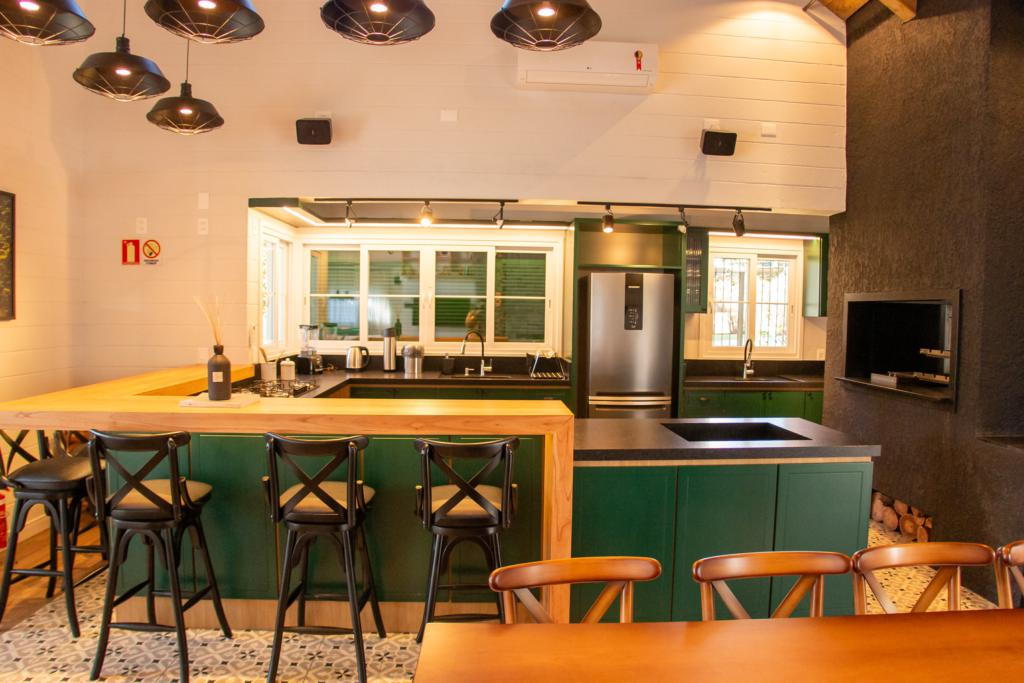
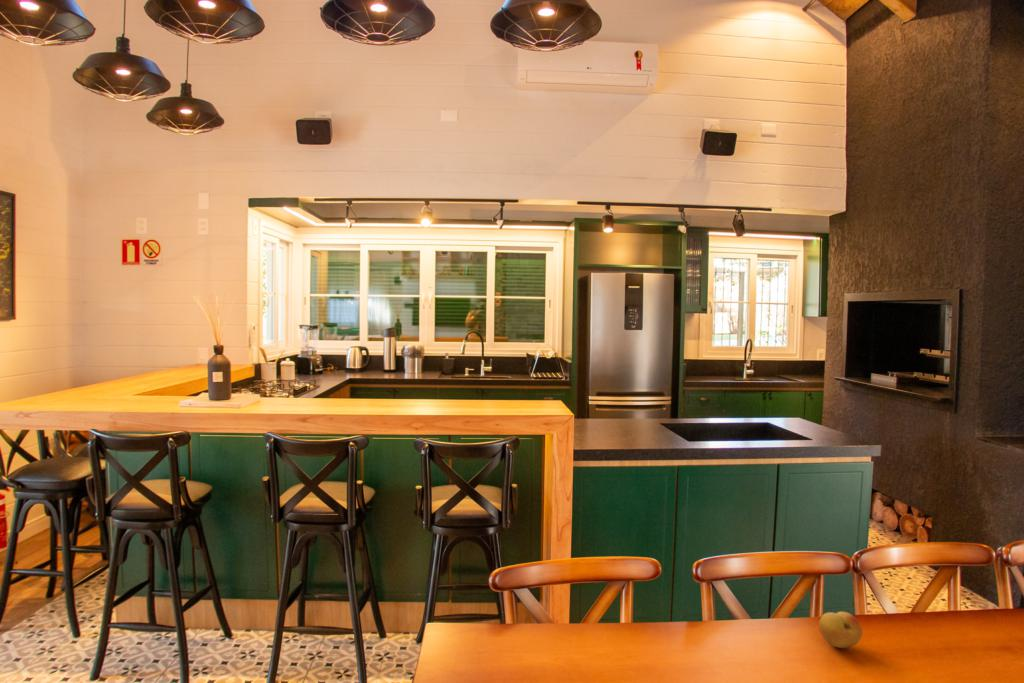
+ fruit [818,611,863,649]
